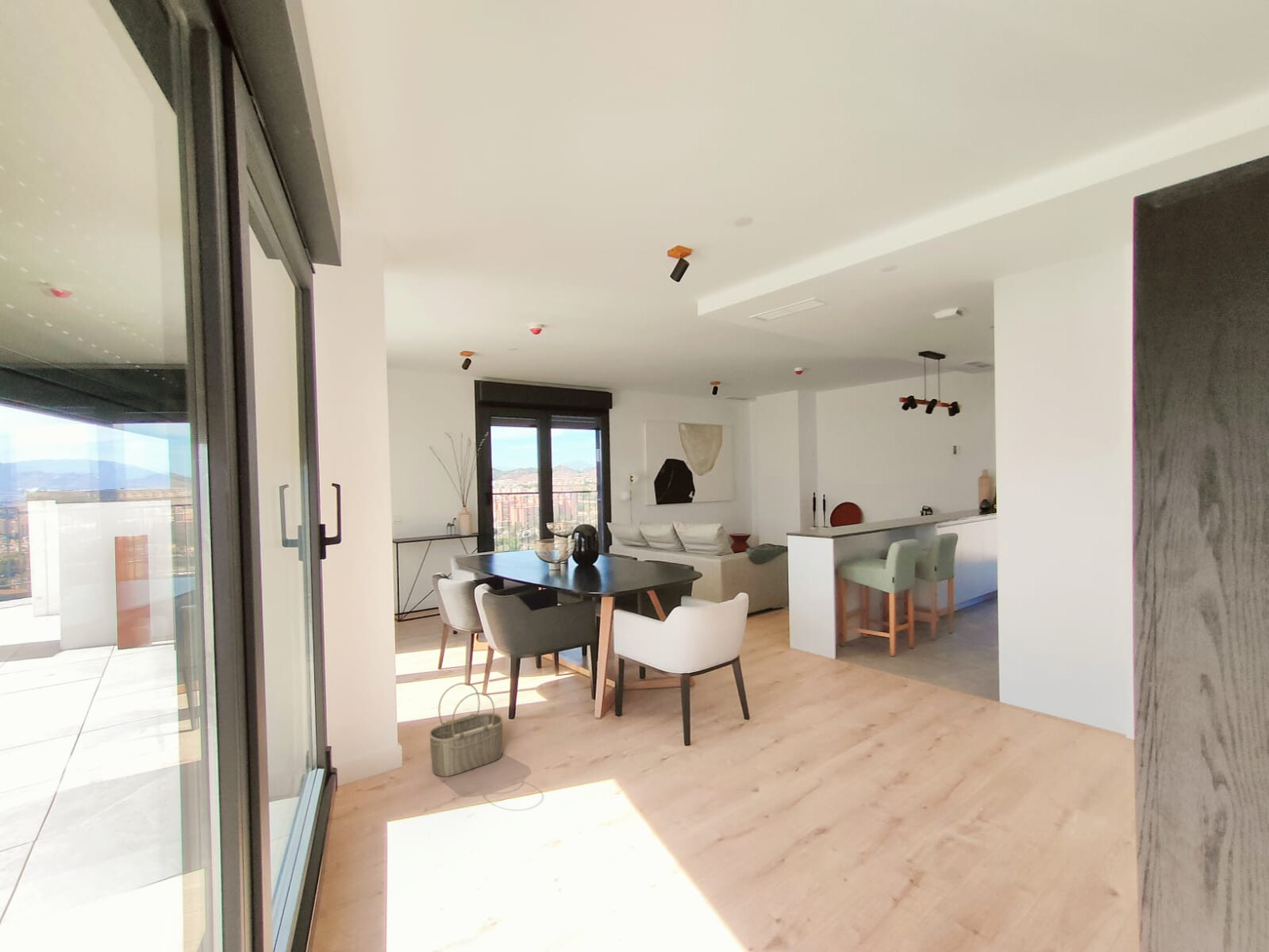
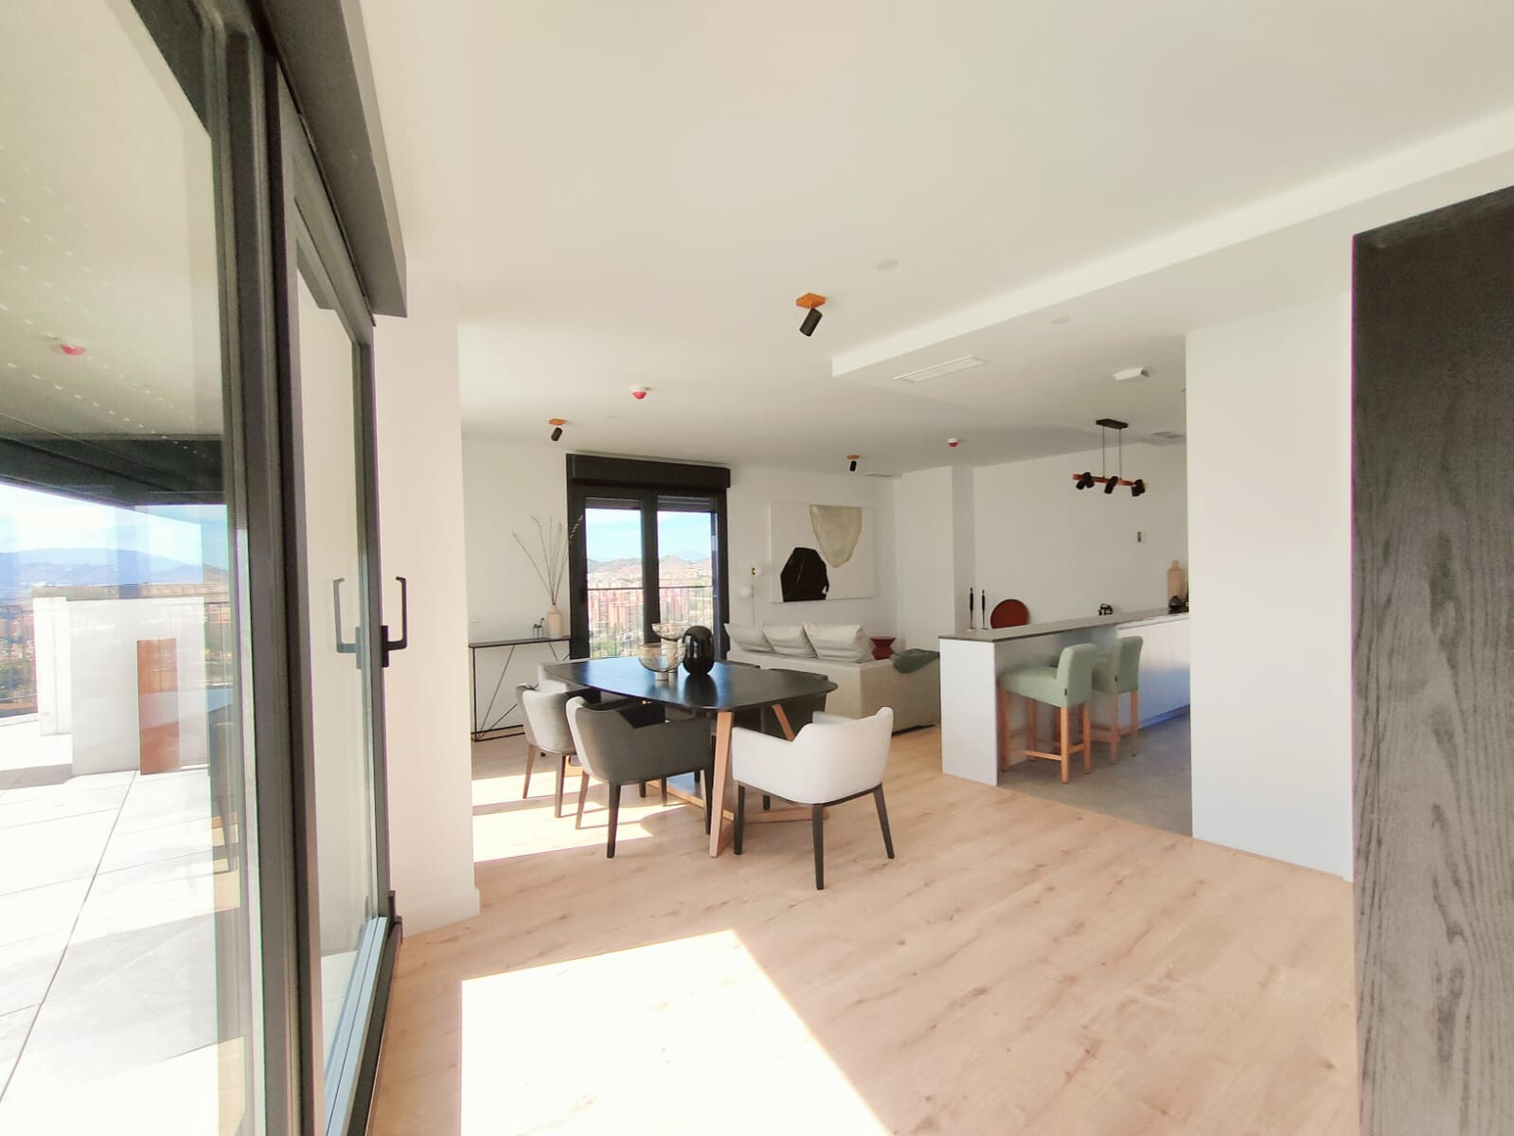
- wicker basket [429,682,504,777]
